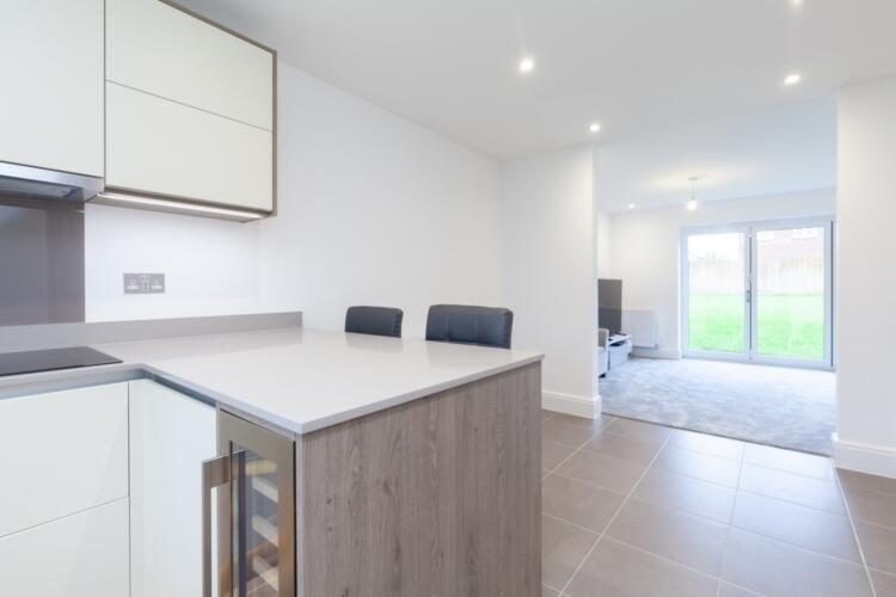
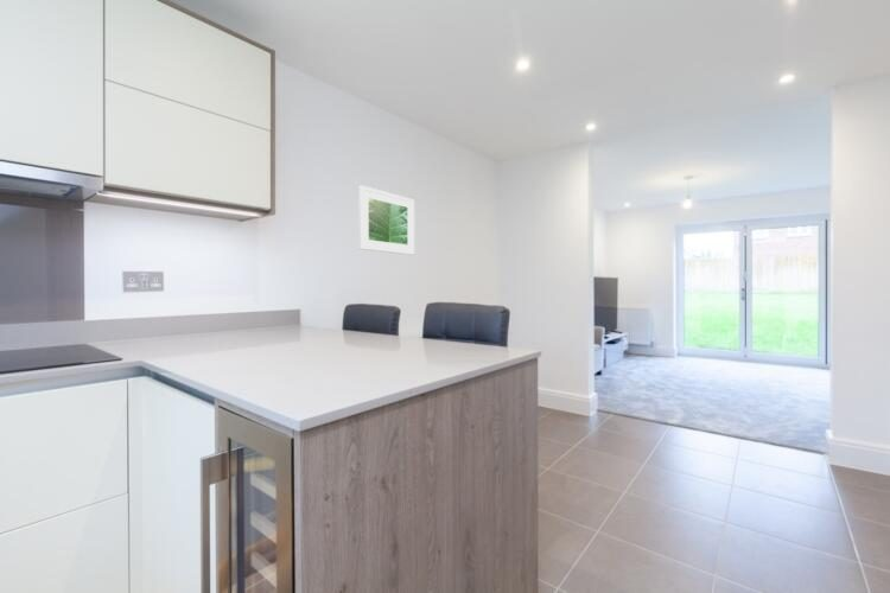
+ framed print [358,184,415,256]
